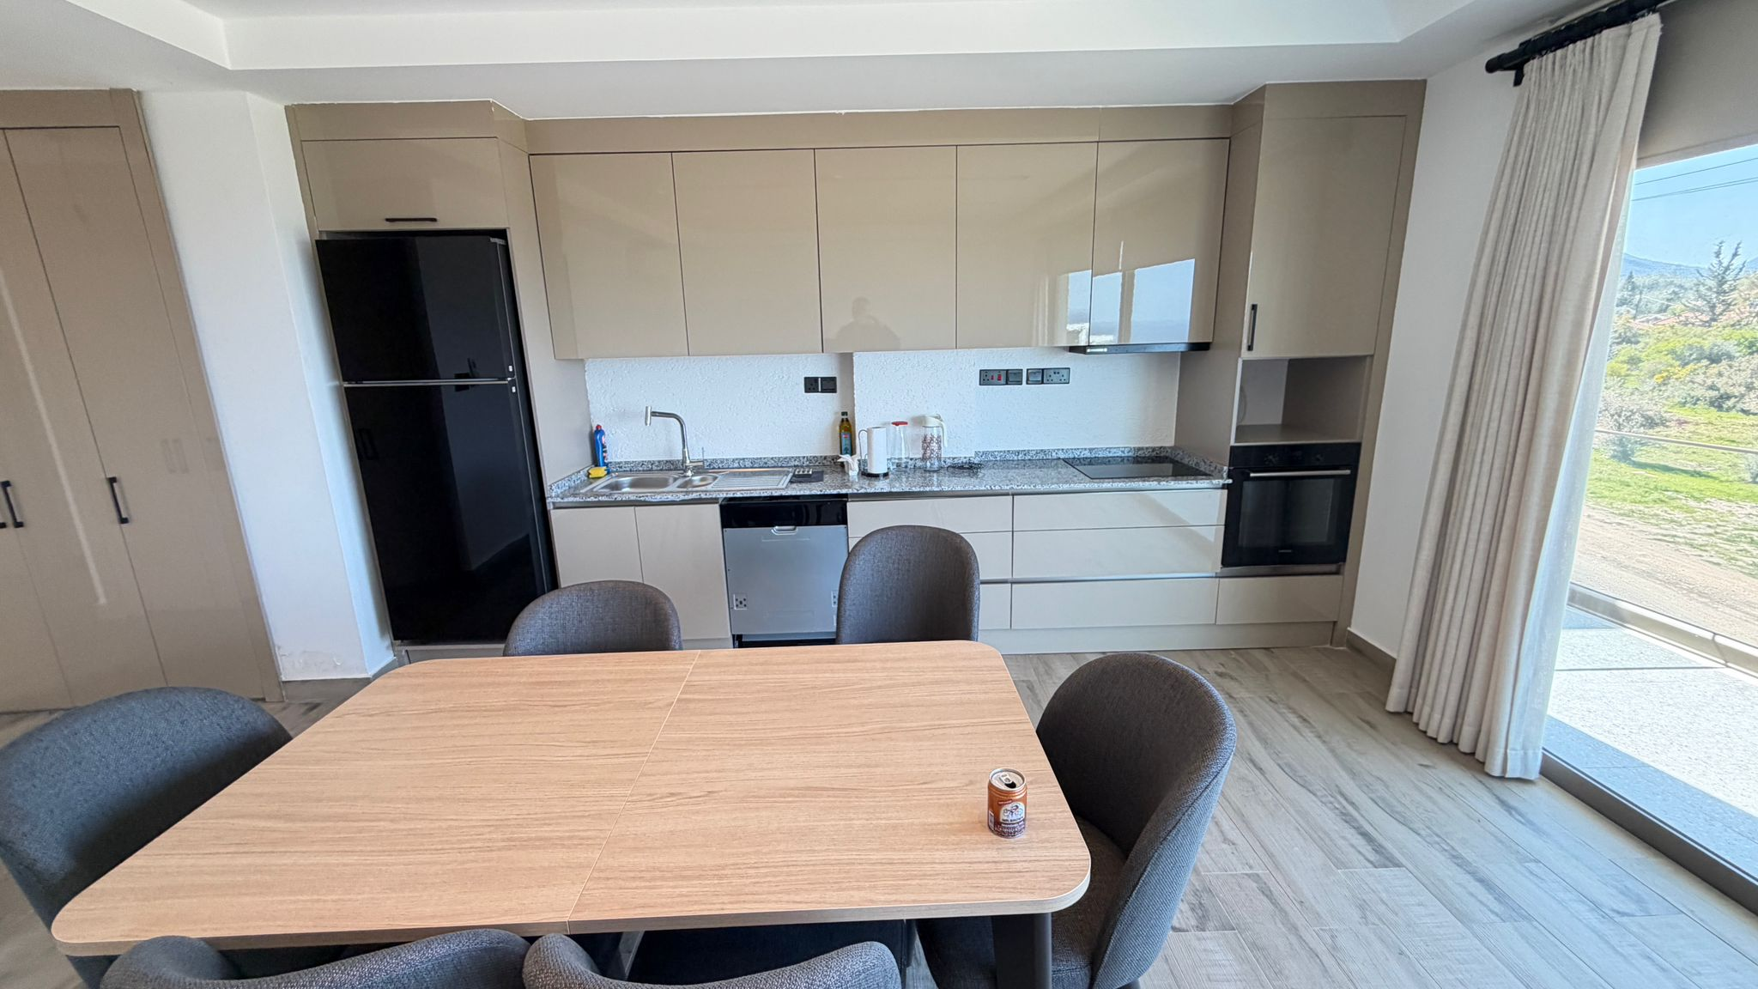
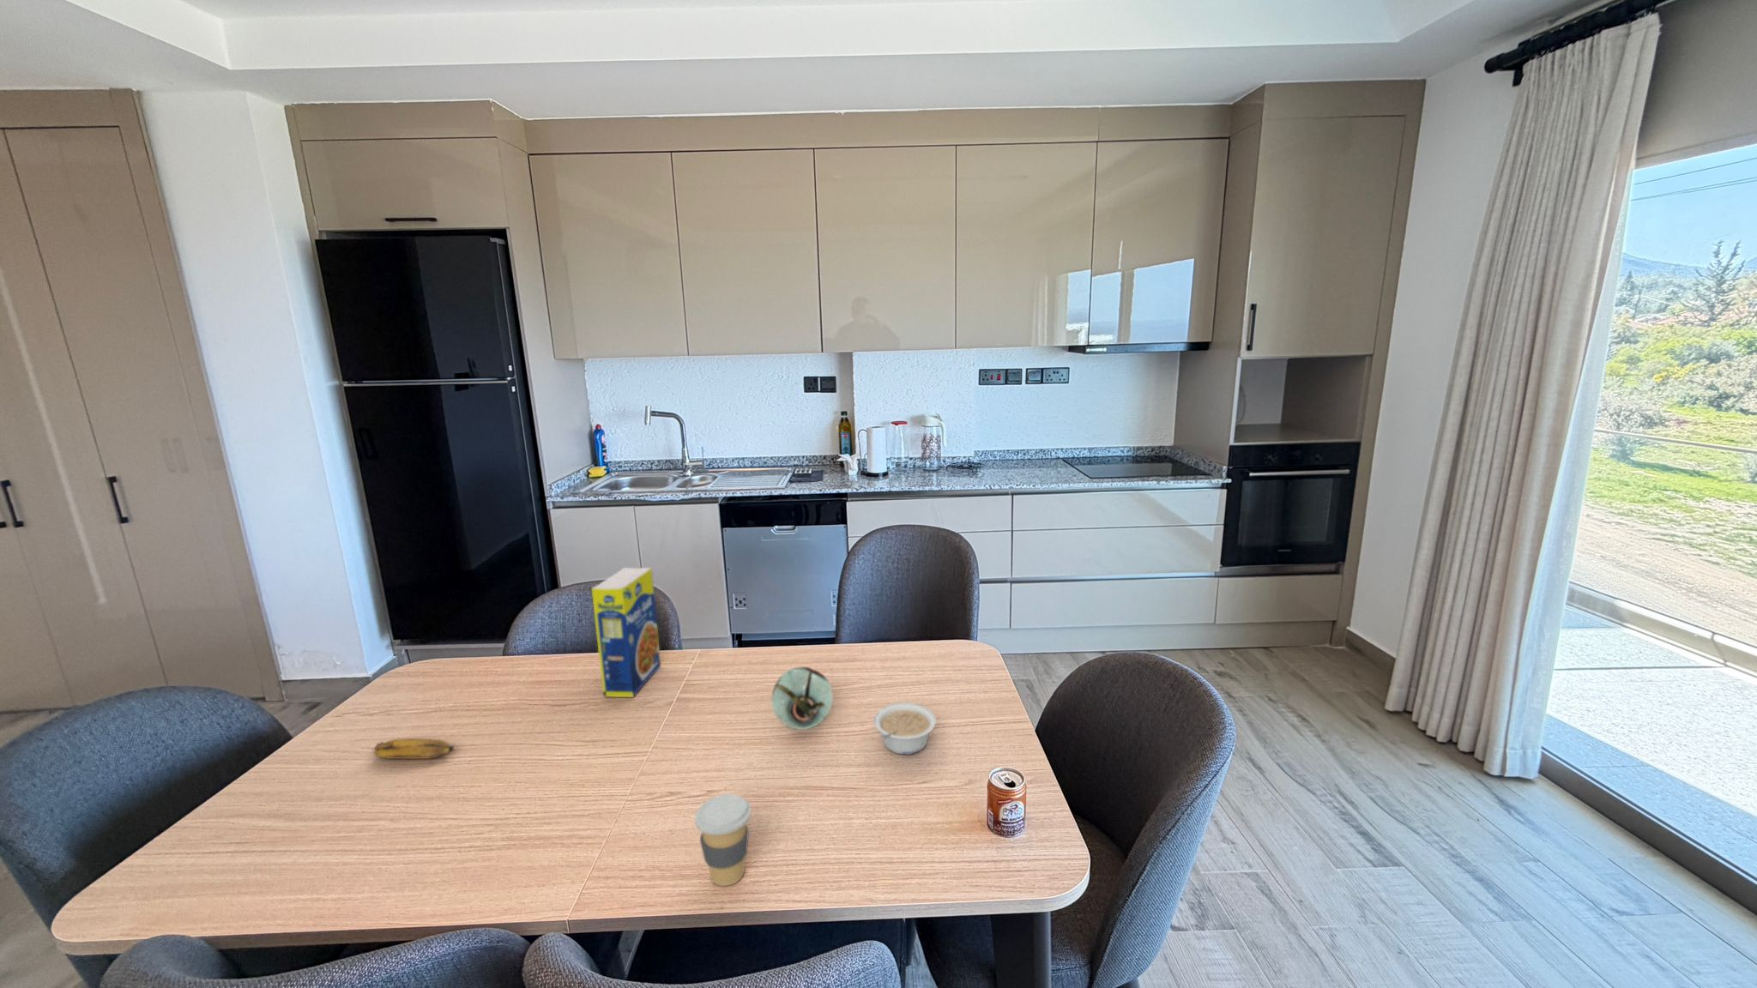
+ flower [770,666,834,731]
+ coffee cup [694,794,752,887]
+ banana [373,737,455,760]
+ legume [591,567,661,698]
+ legume [874,702,936,755]
